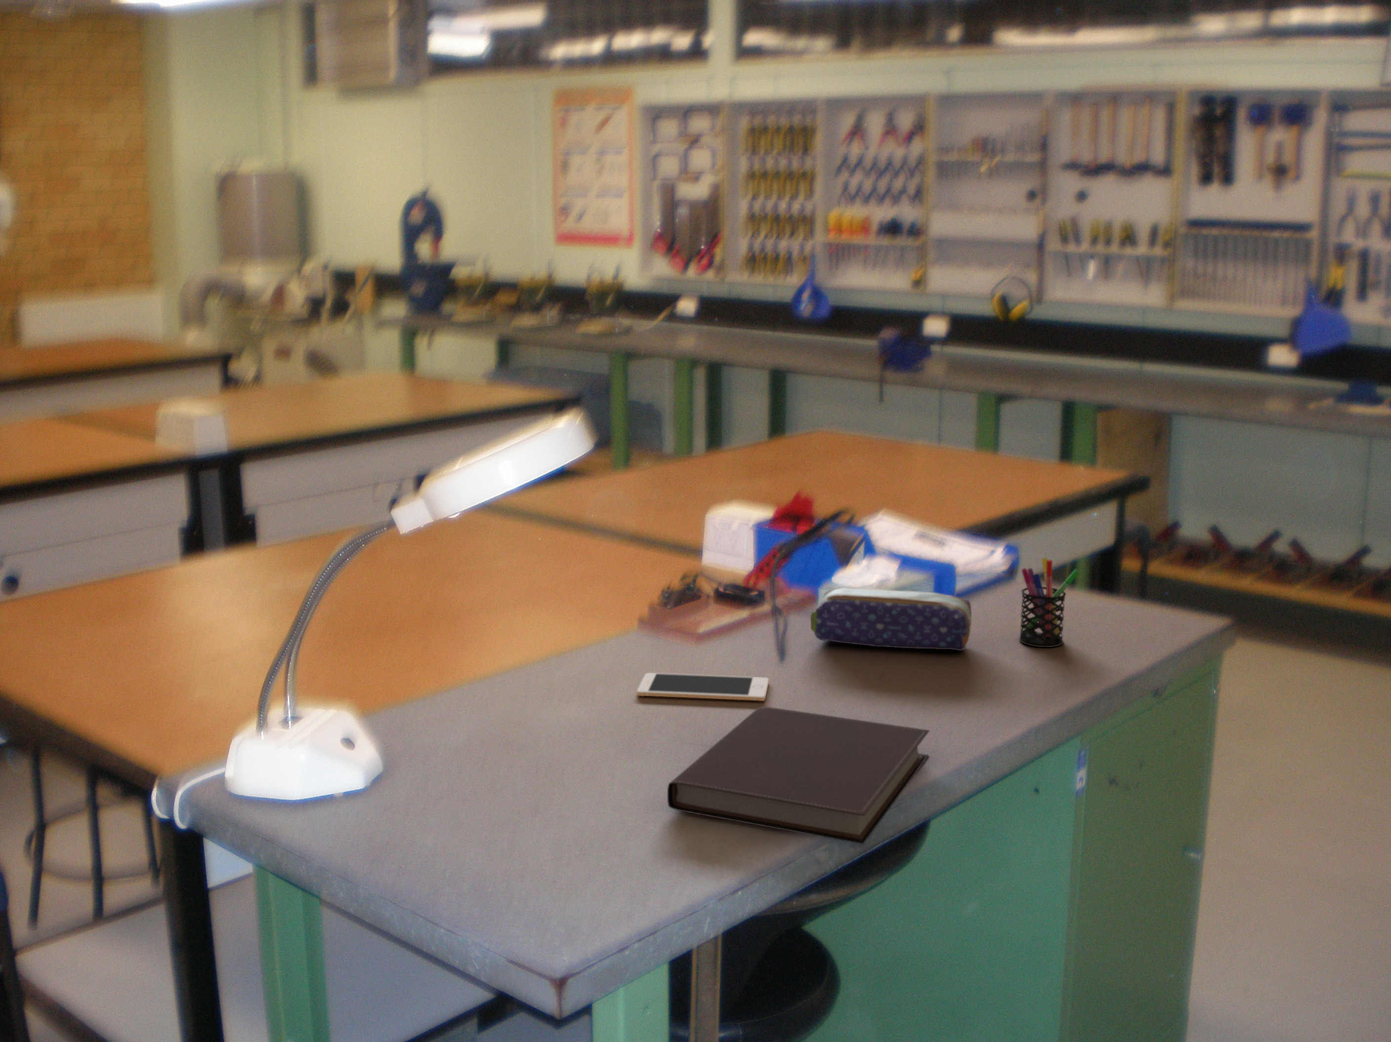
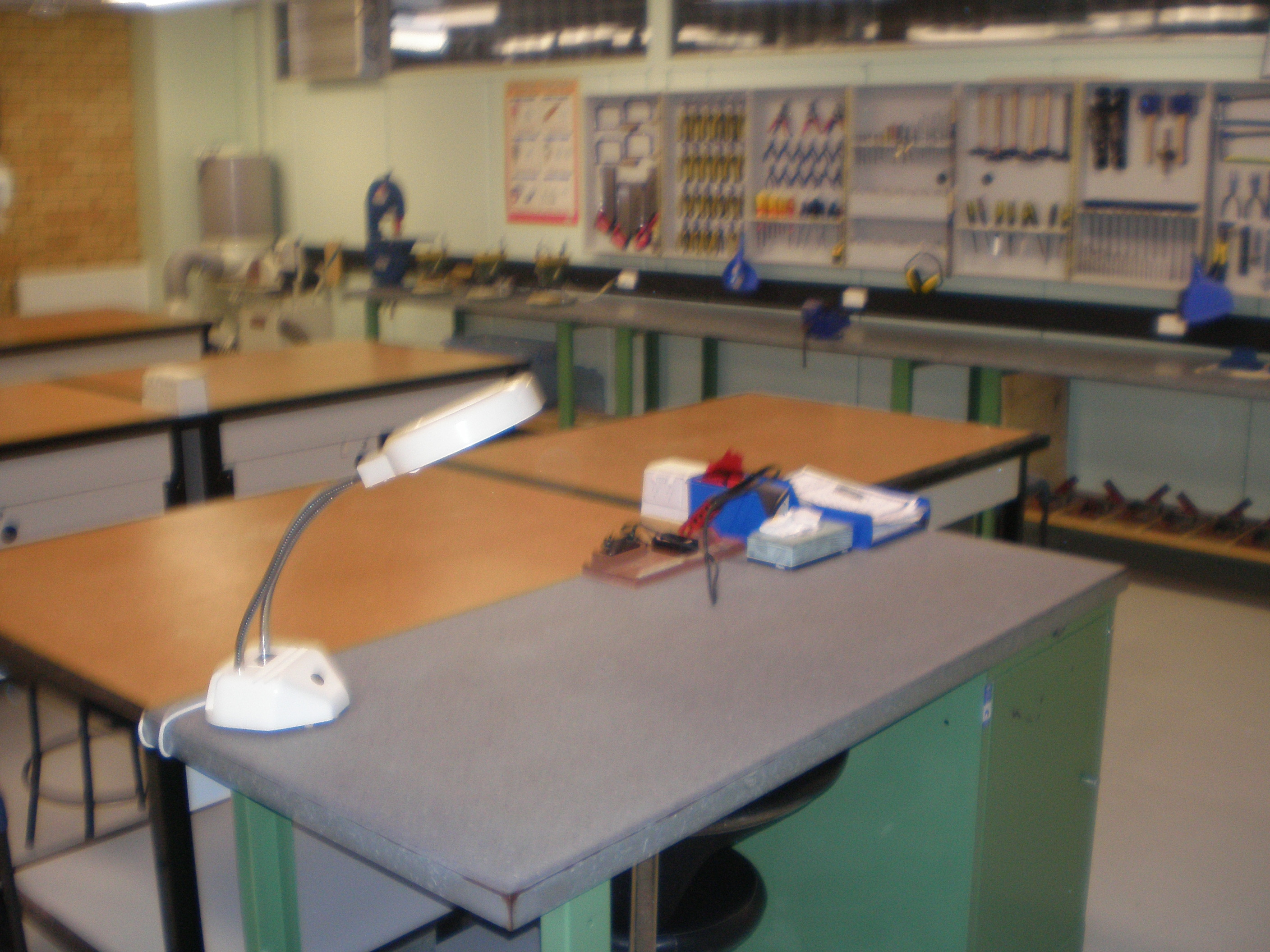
- pencil case [811,587,973,651]
- notebook [667,706,930,845]
- pen holder [1019,557,1080,648]
- cell phone [636,672,769,702]
